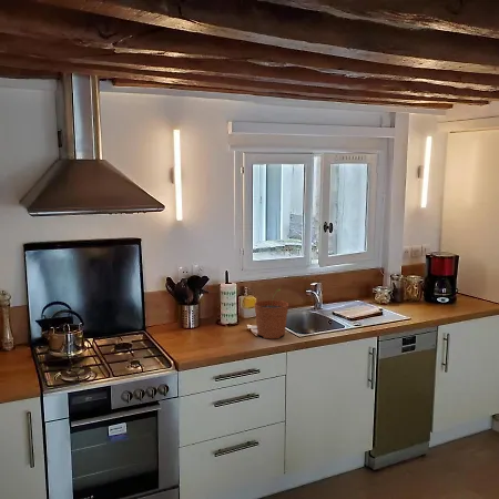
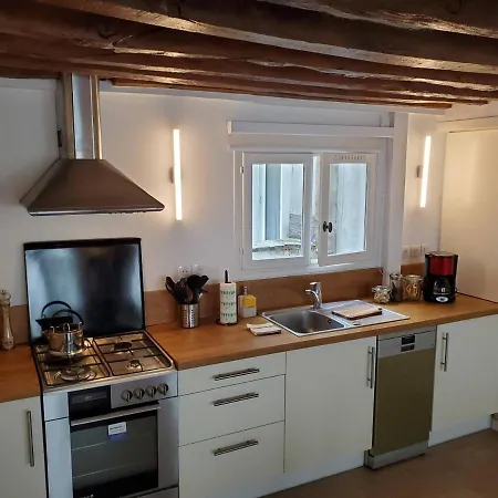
- plant pot [254,288,289,339]
